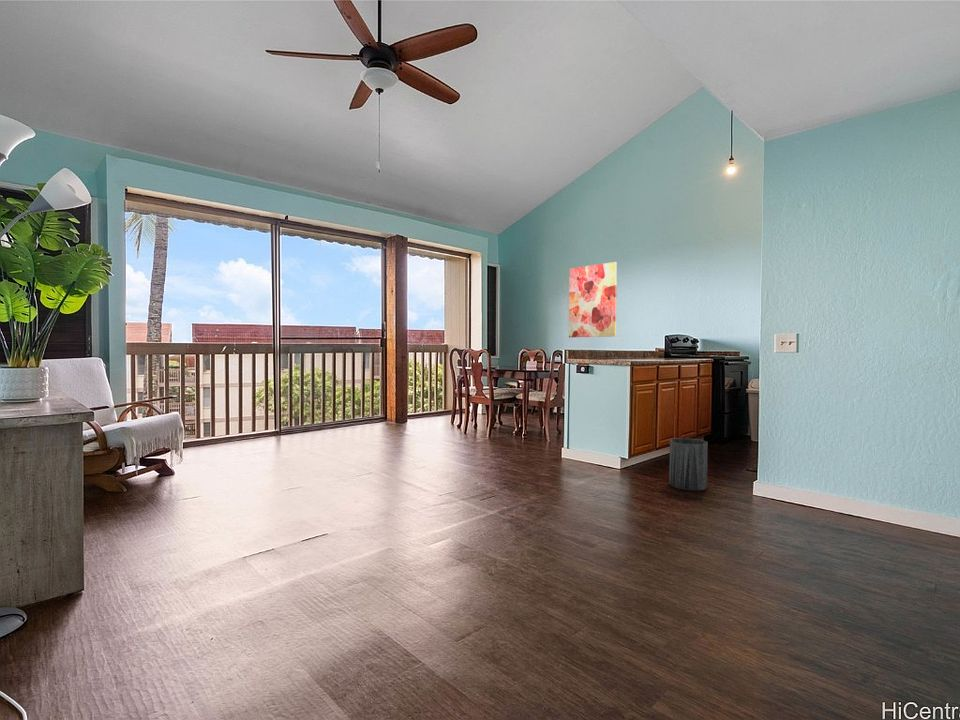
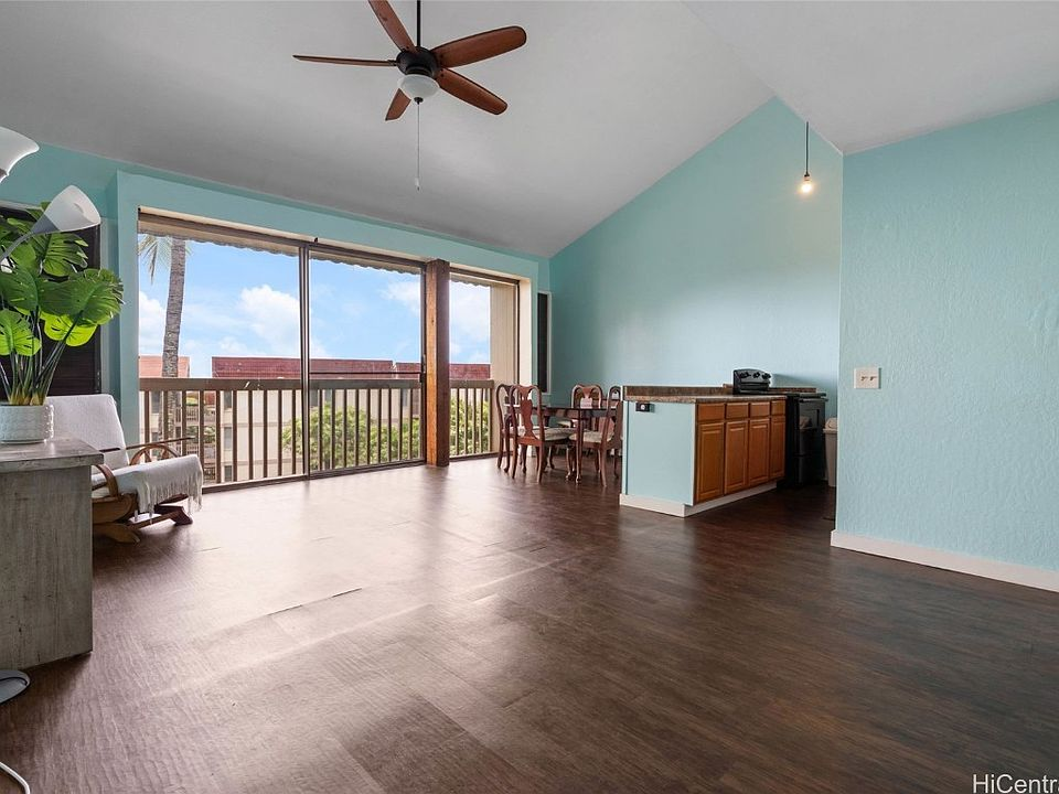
- trash can [668,437,709,492]
- wall art [568,261,618,338]
